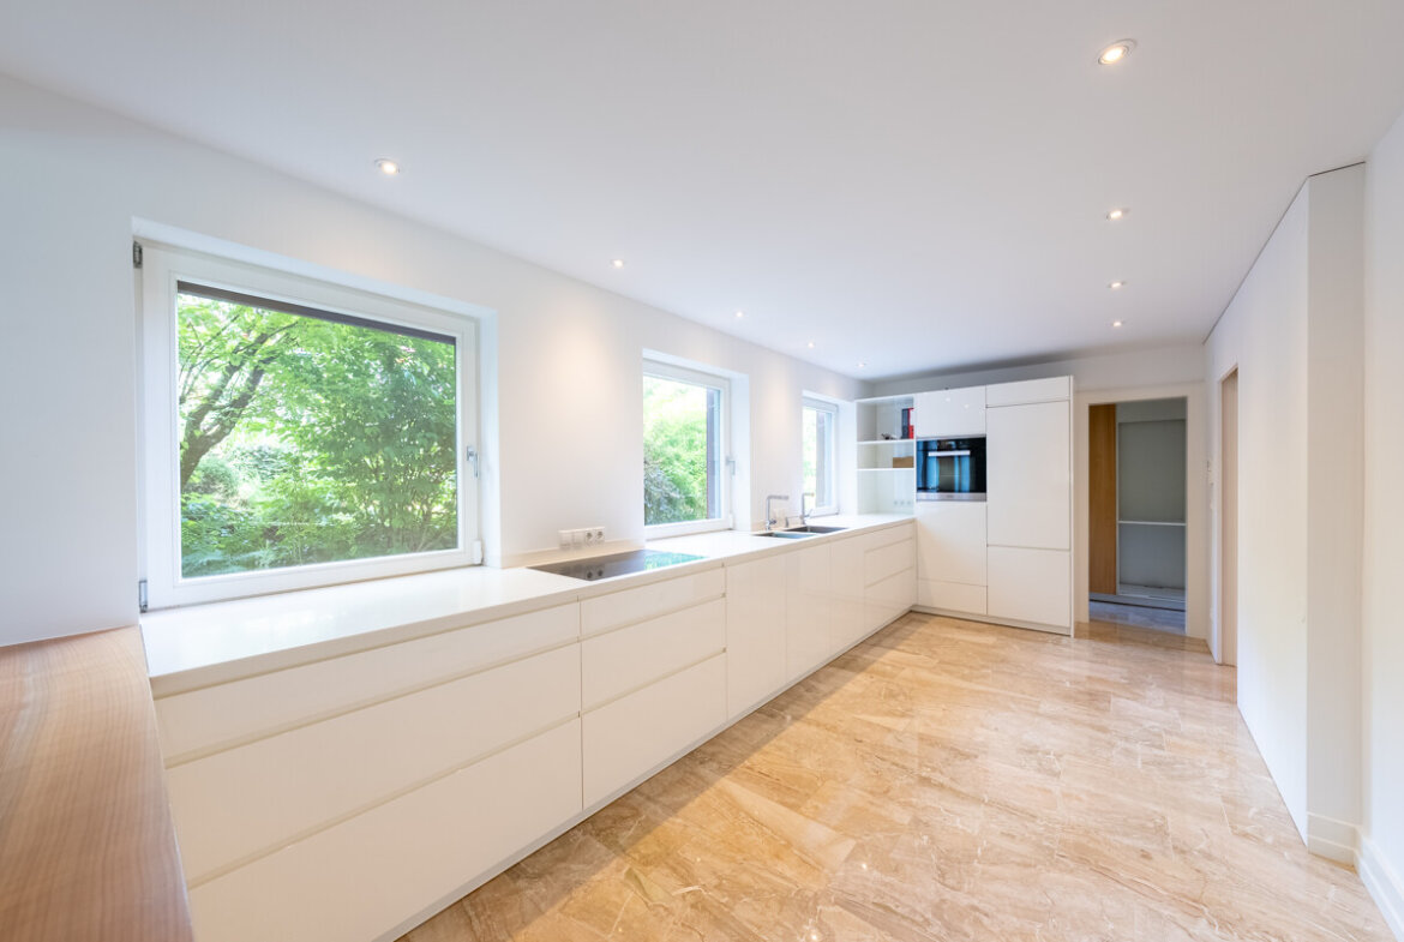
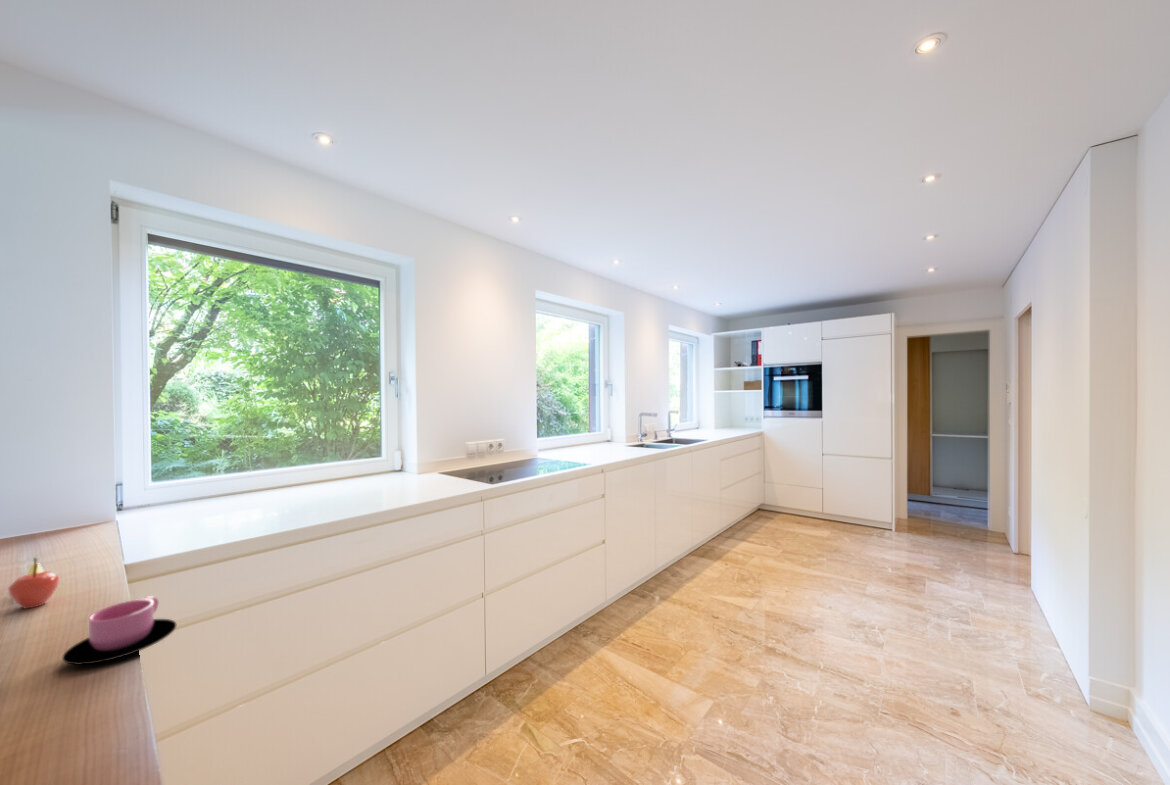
+ cup [62,595,177,666]
+ fruit [7,556,61,610]
